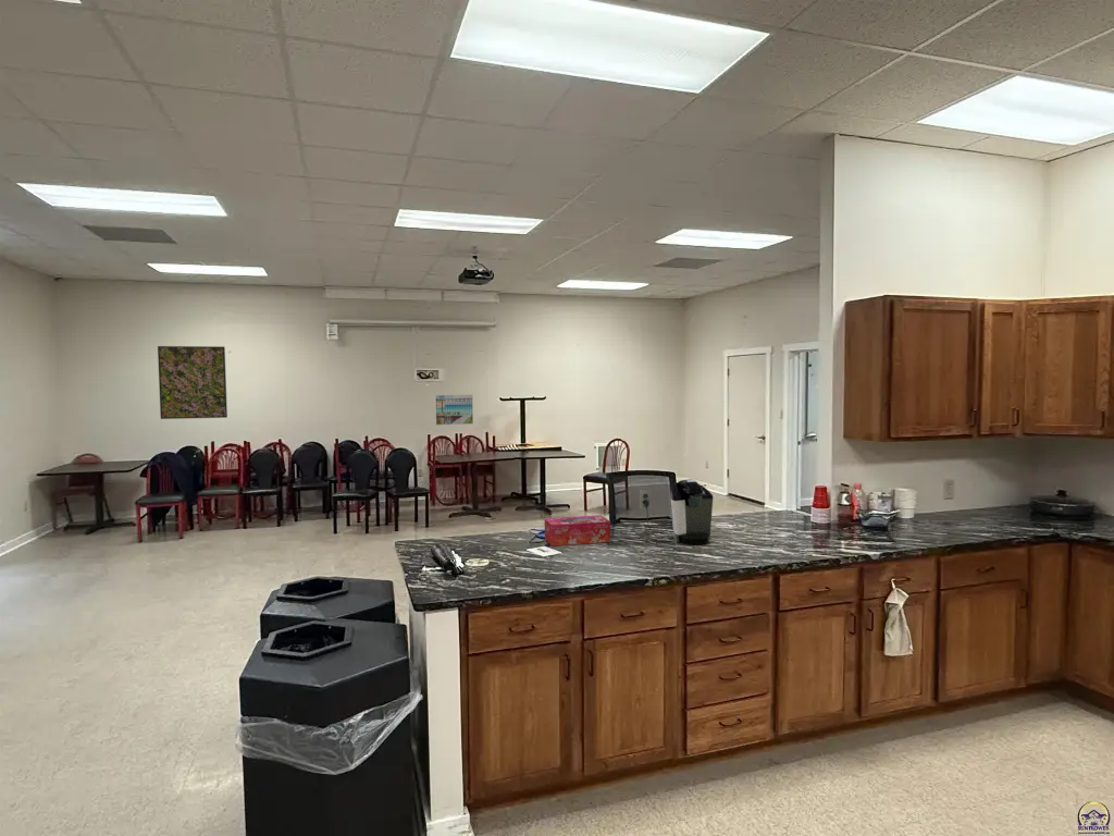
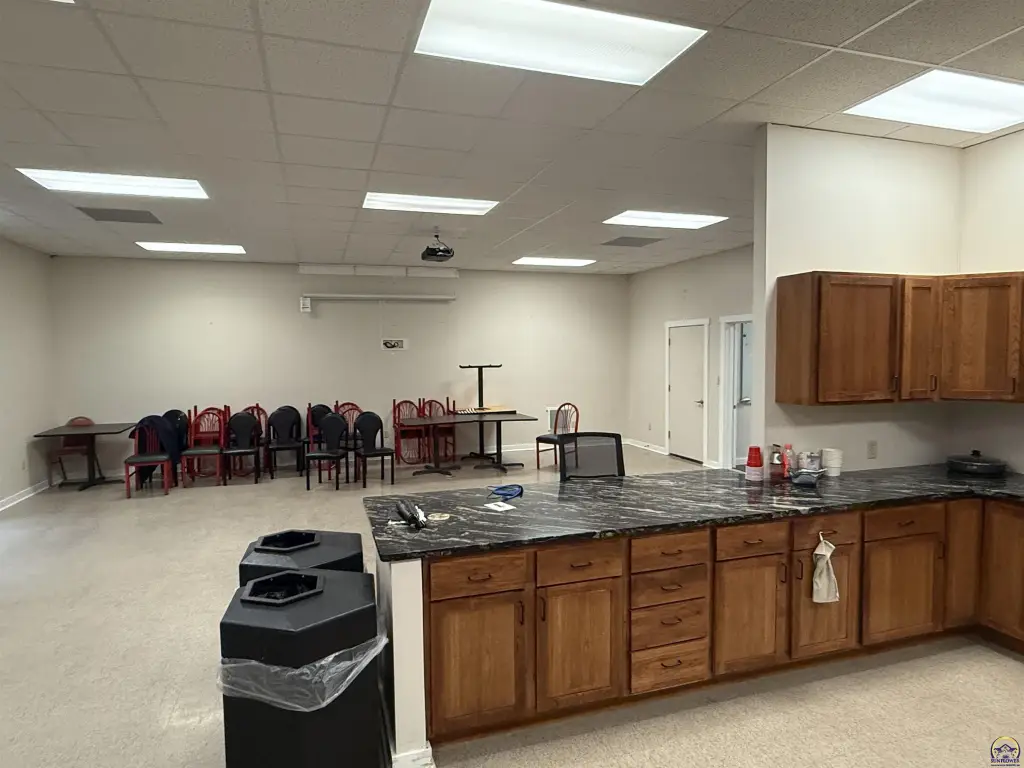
- coffee maker [639,478,714,545]
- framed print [157,345,228,420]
- tissue box [544,514,611,546]
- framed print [434,394,474,426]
